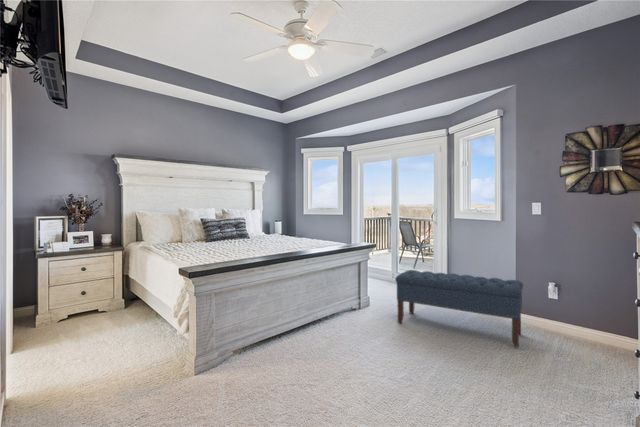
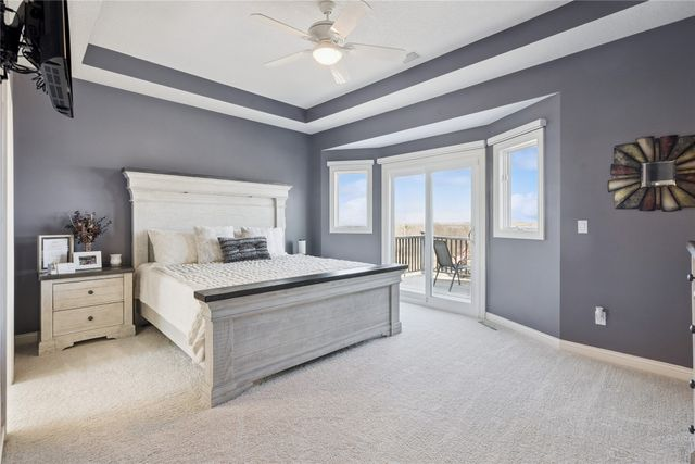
- bench [394,269,524,349]
